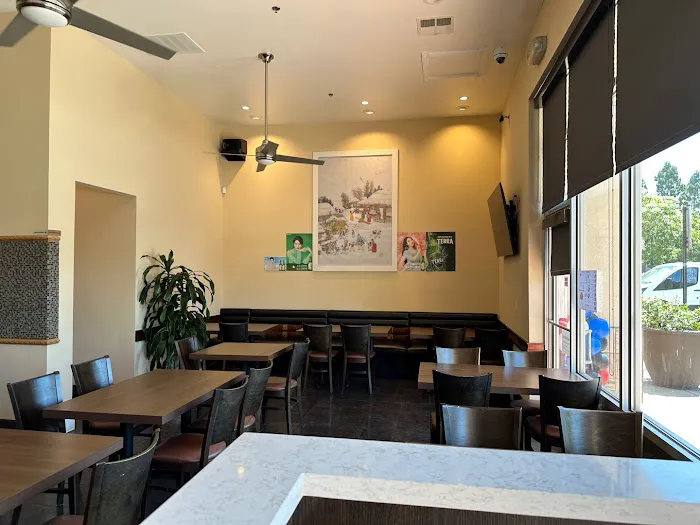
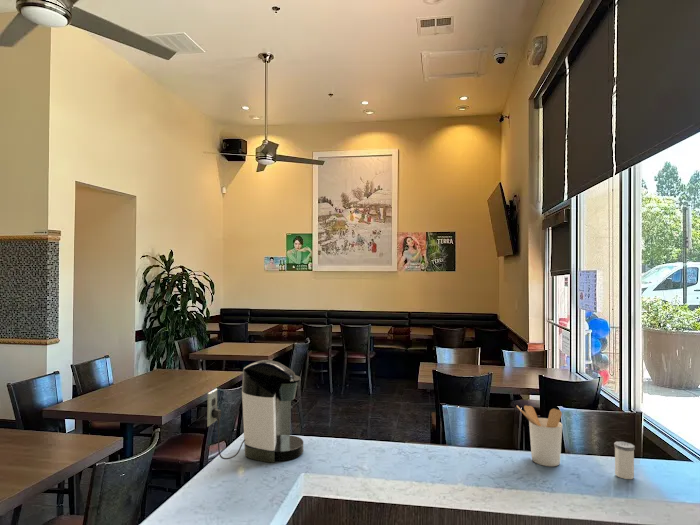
+ coffee maker [206,359,304,464]
+ utensil holder [516,404,563,467]
+ salt shaker [613,441,636,480]
